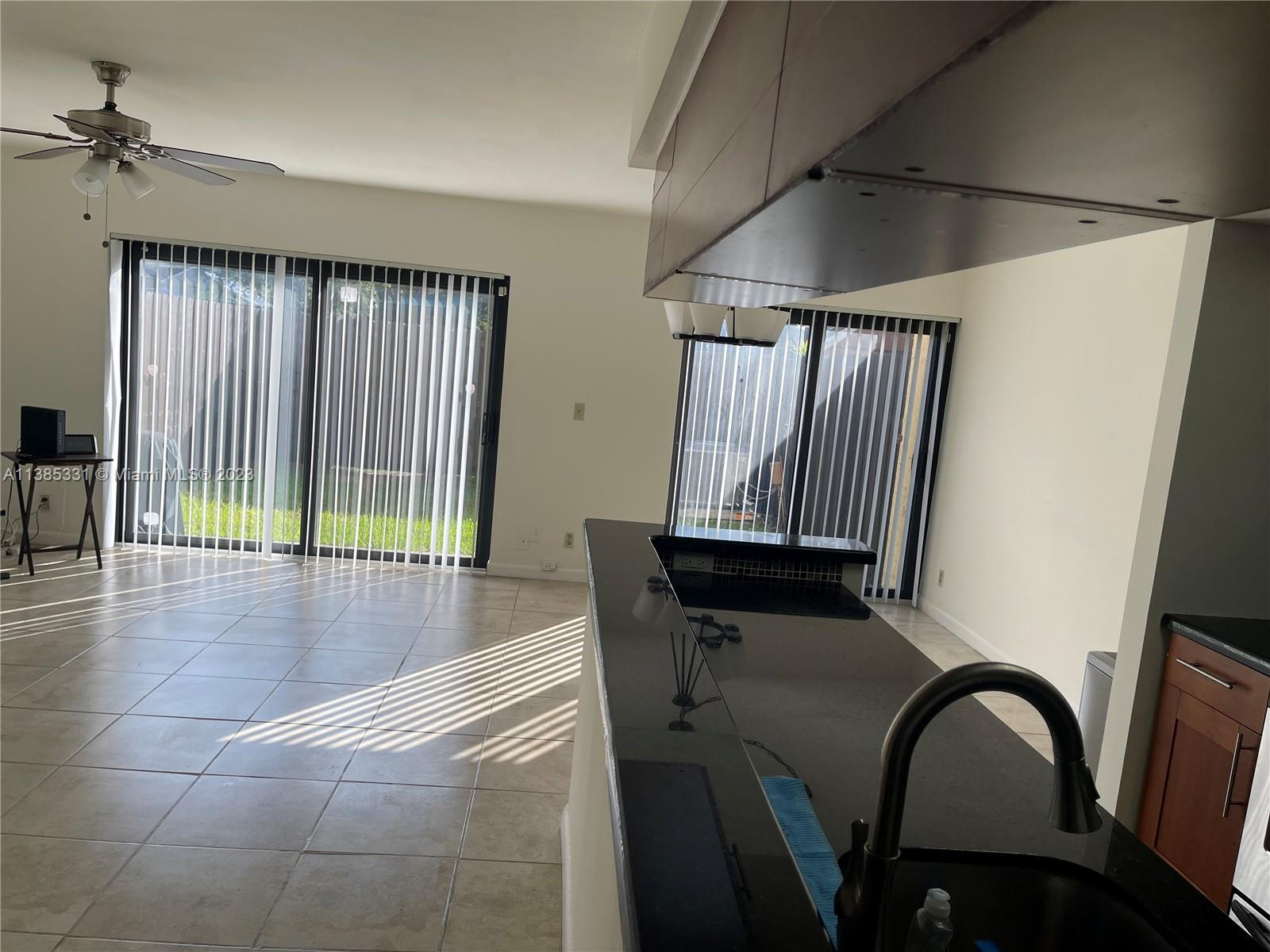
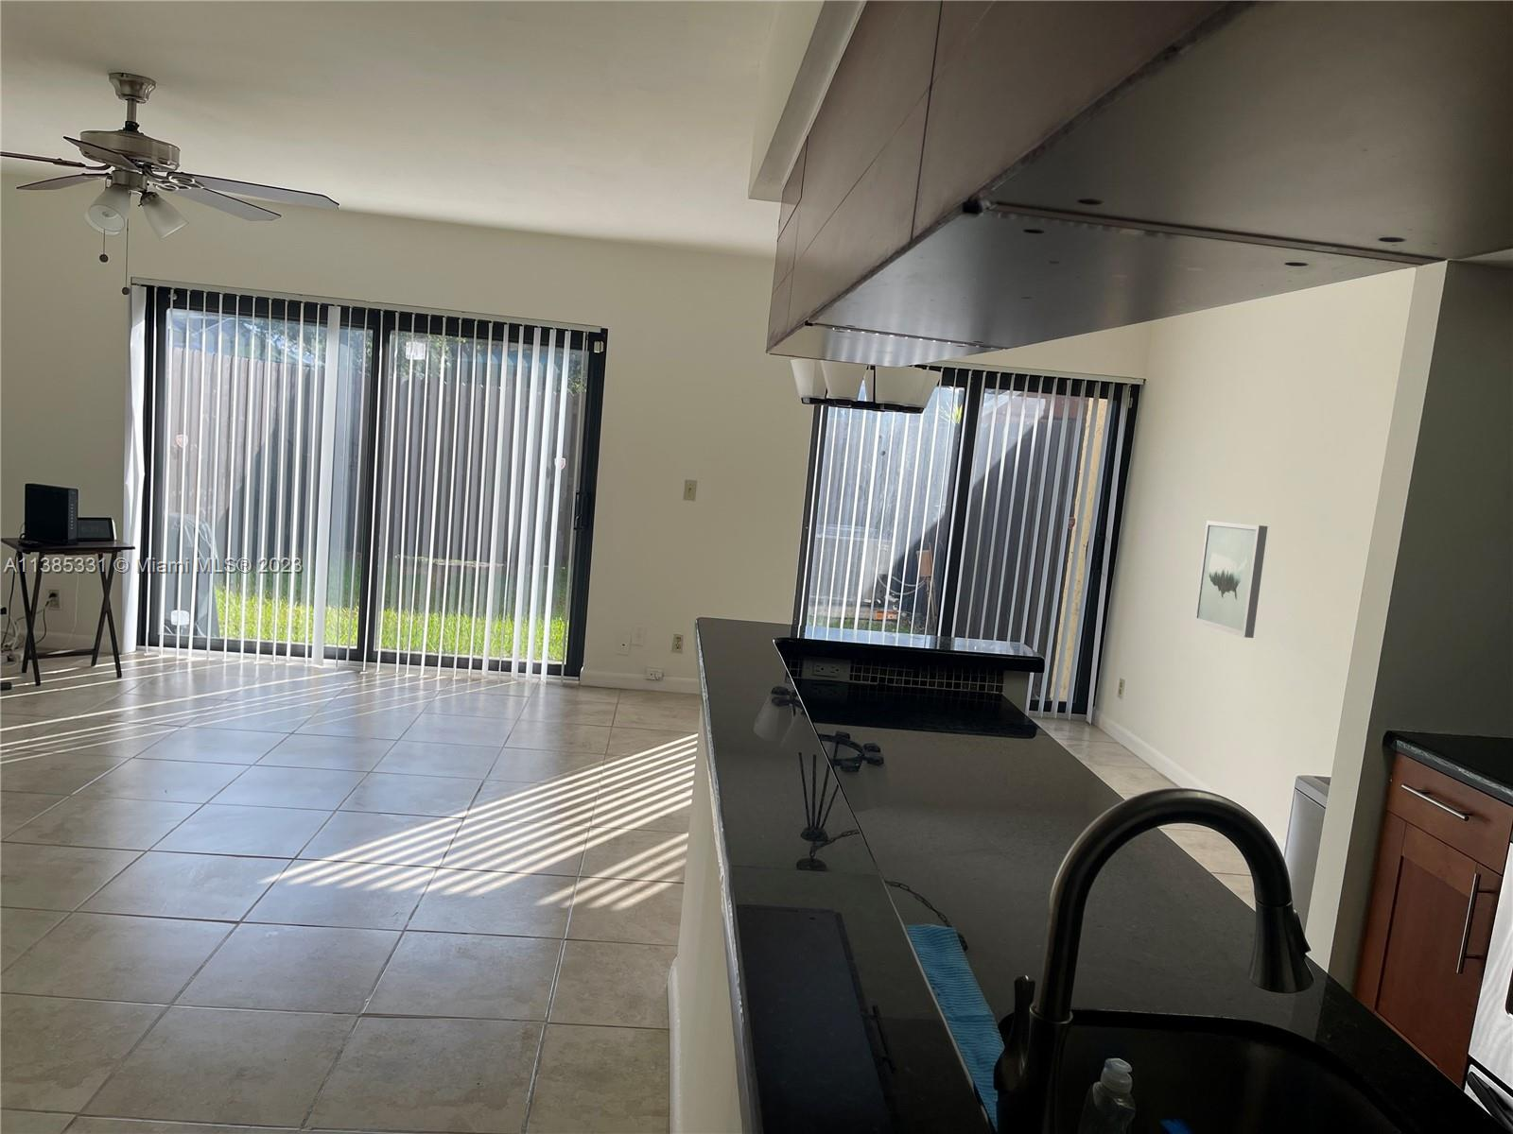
+ wall art [1194,519,1268,638]
